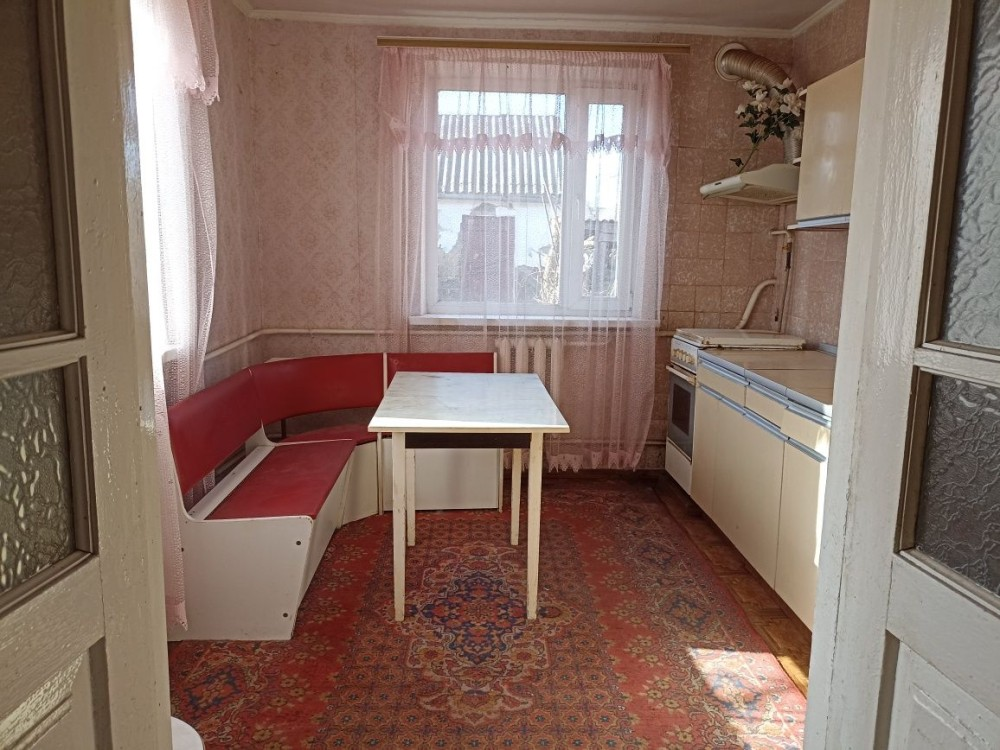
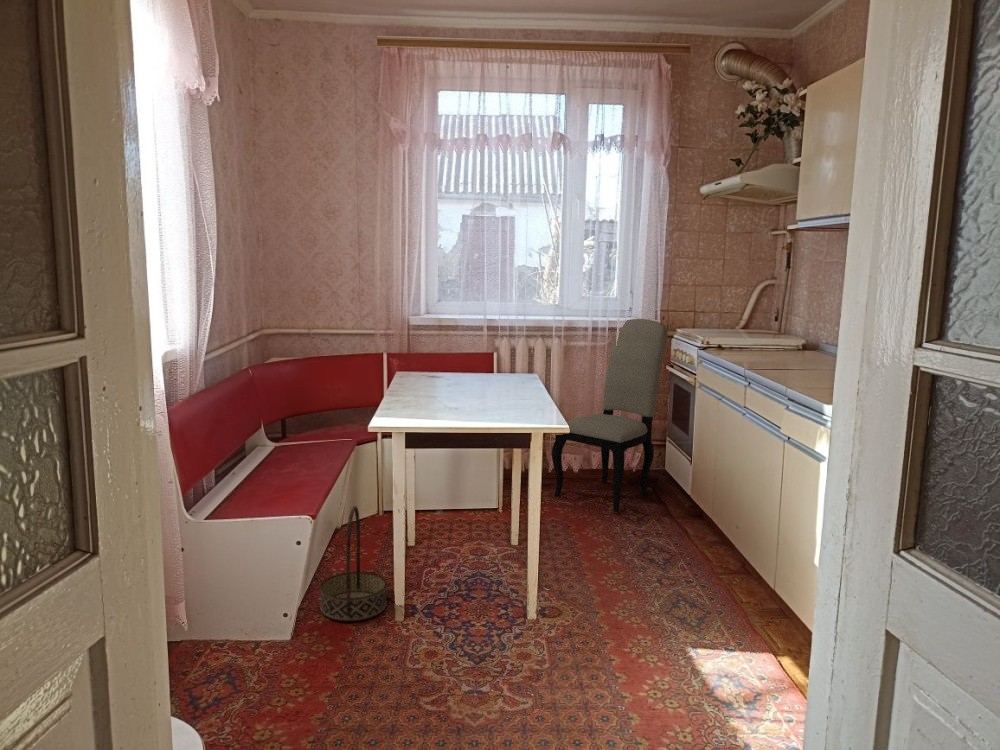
+ dining chair [551,318,669,513]
+ basket [319,505,388,622]
